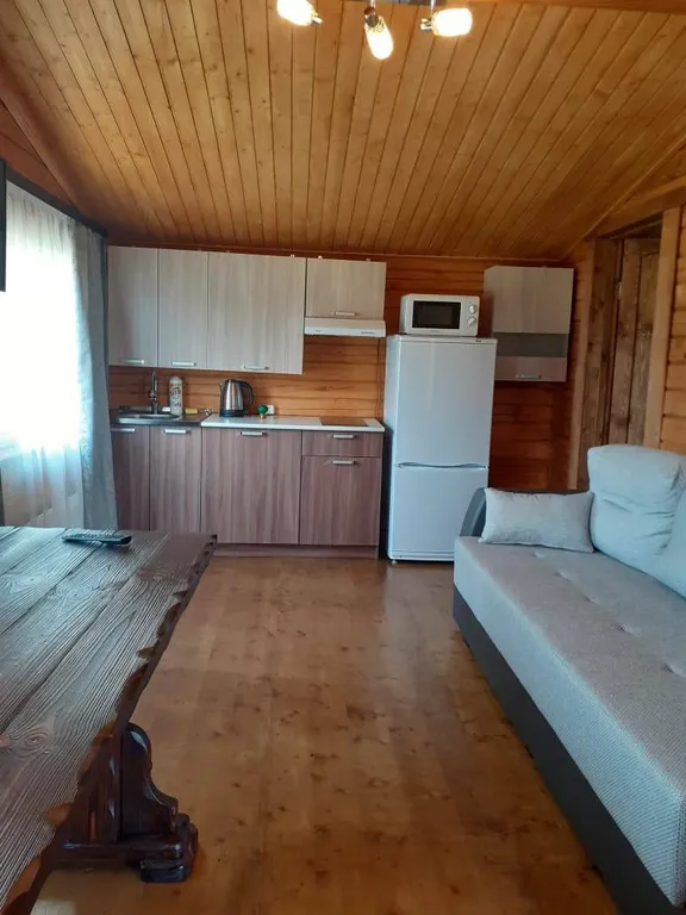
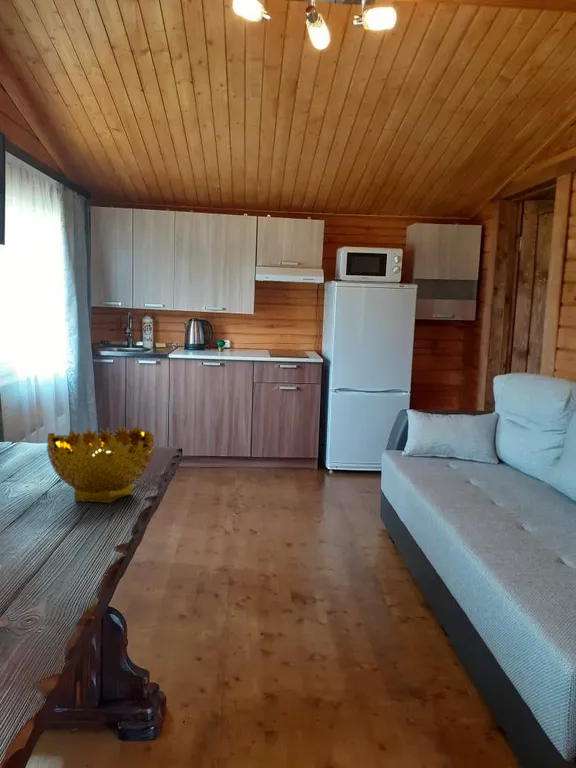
+ decorative bowl [46,426,155,504]
